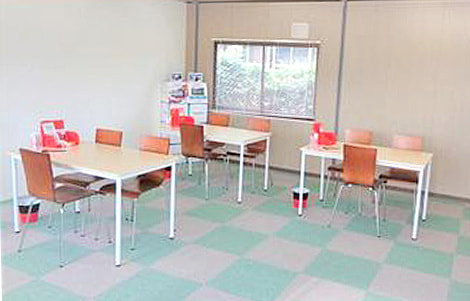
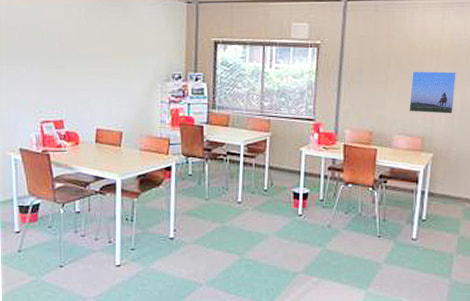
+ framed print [408,71,457,115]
